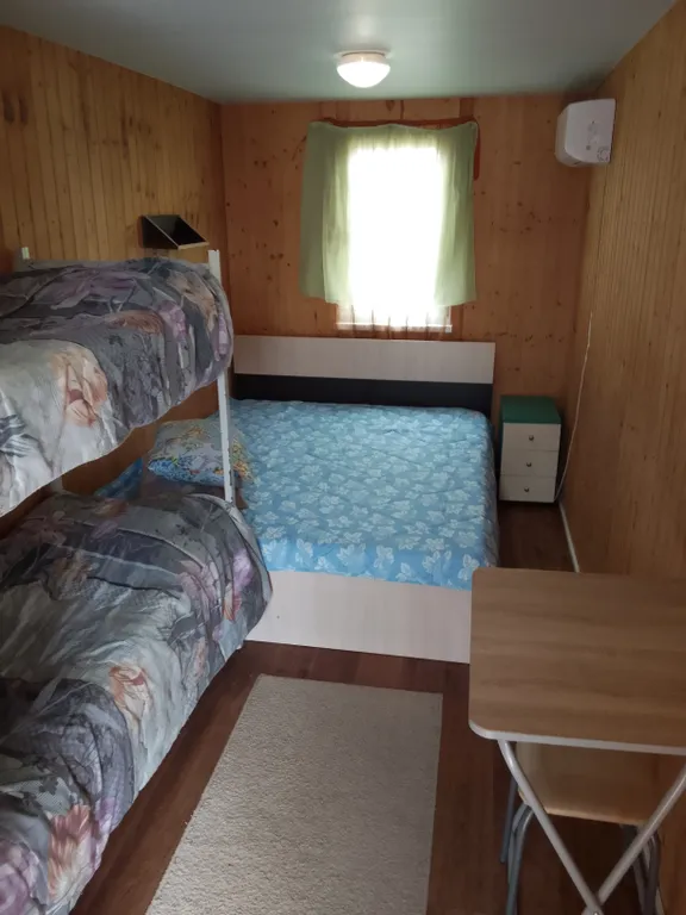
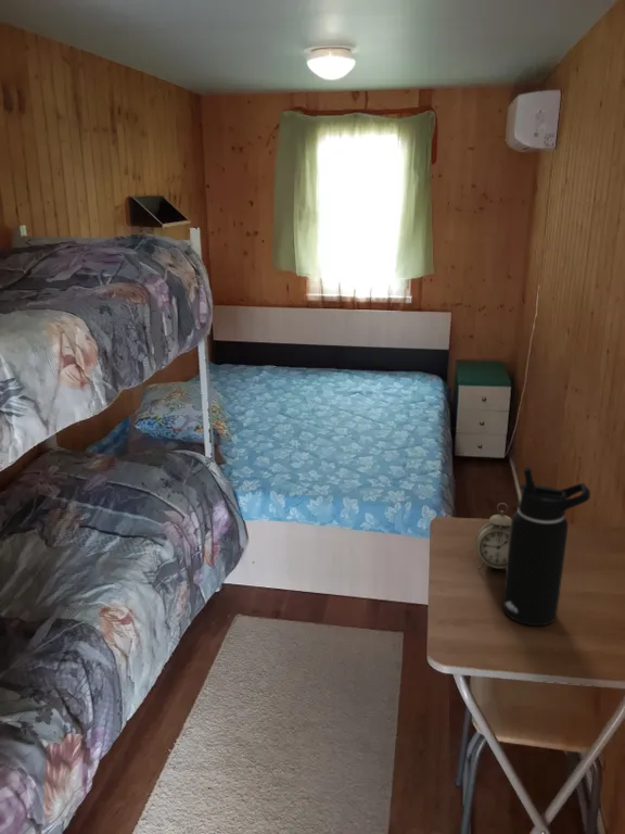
+ alarm clock [475,502,512,570]
+ water bottle [501,466,591,627]
